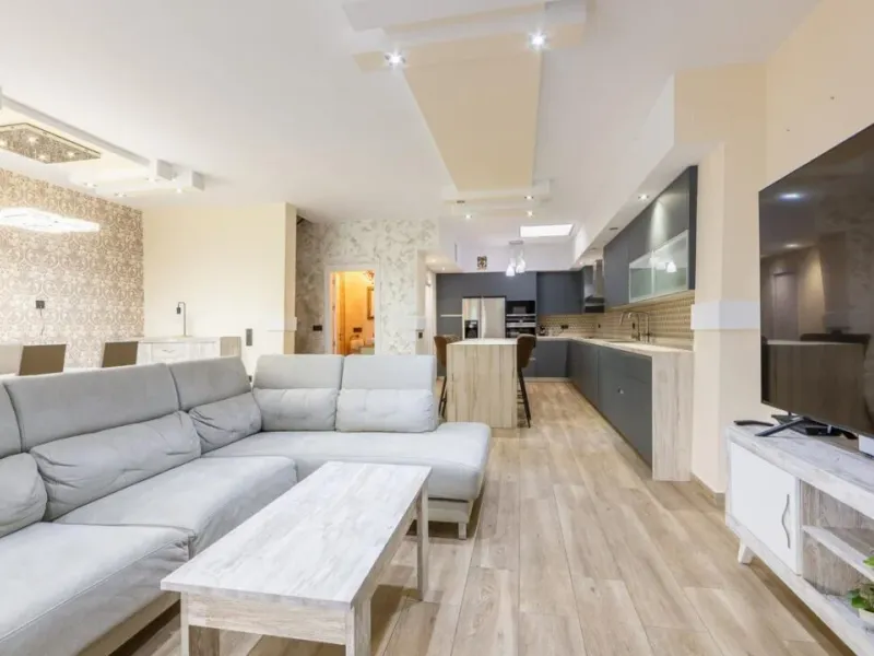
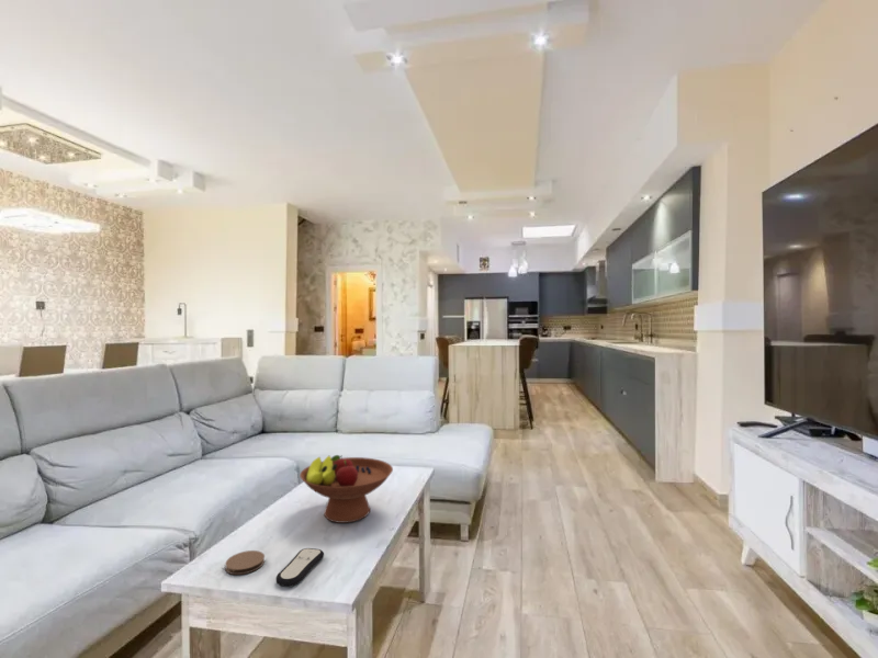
+ fruit bowl [299,454,394,524]
+ remote control [275,547,325,588]
+ coaster [224,549,266,576]
